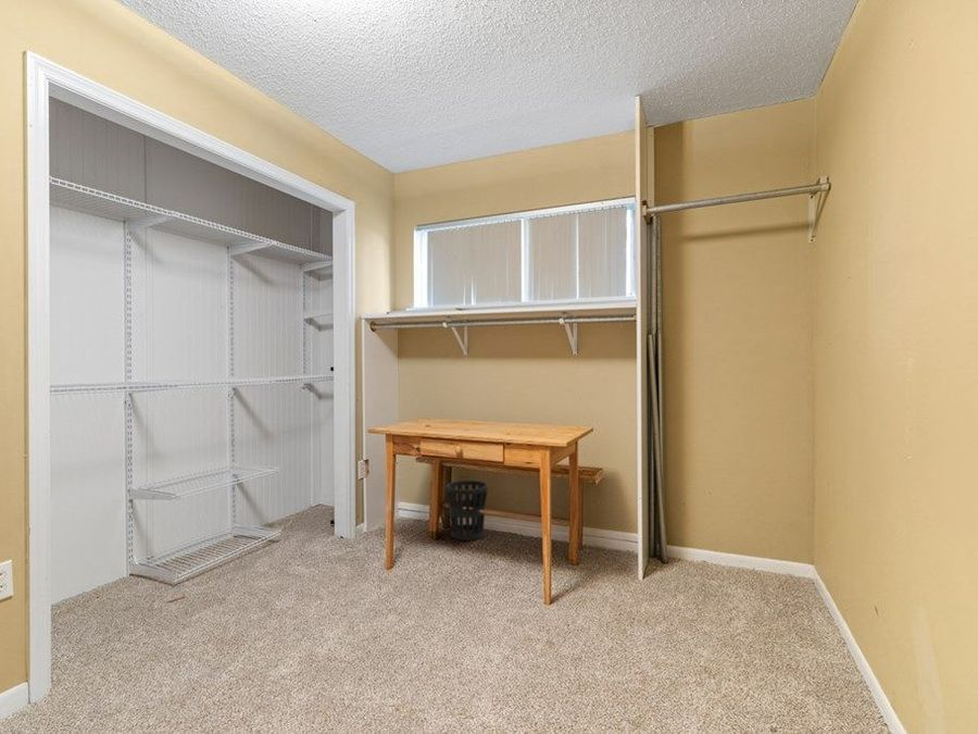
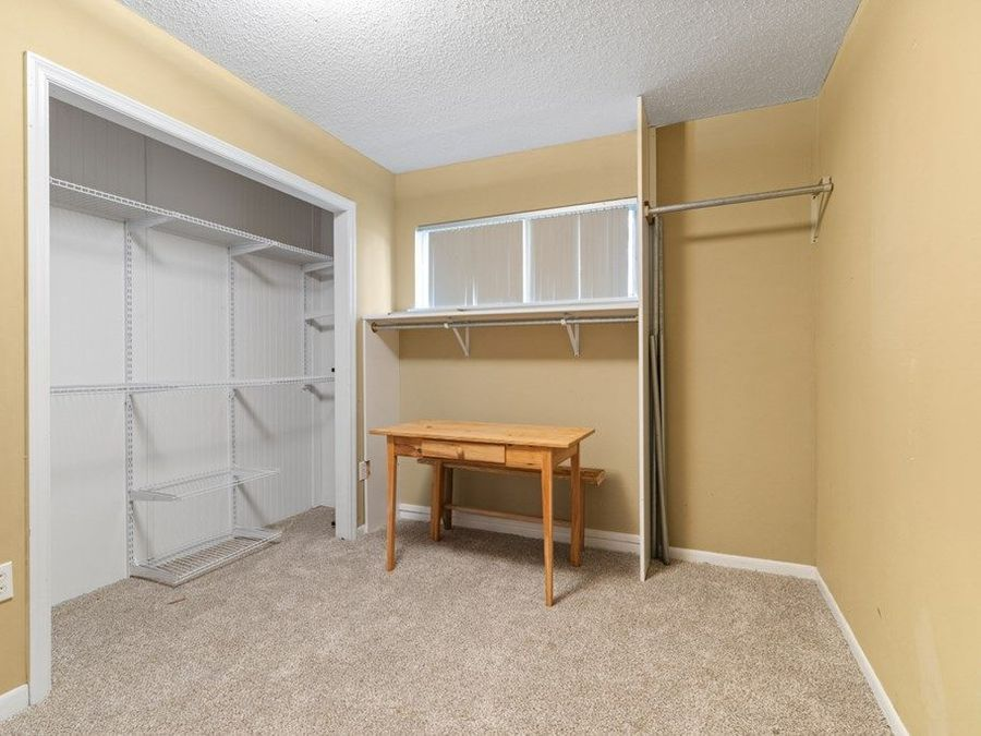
- wastebasket [446,480,489,542]
